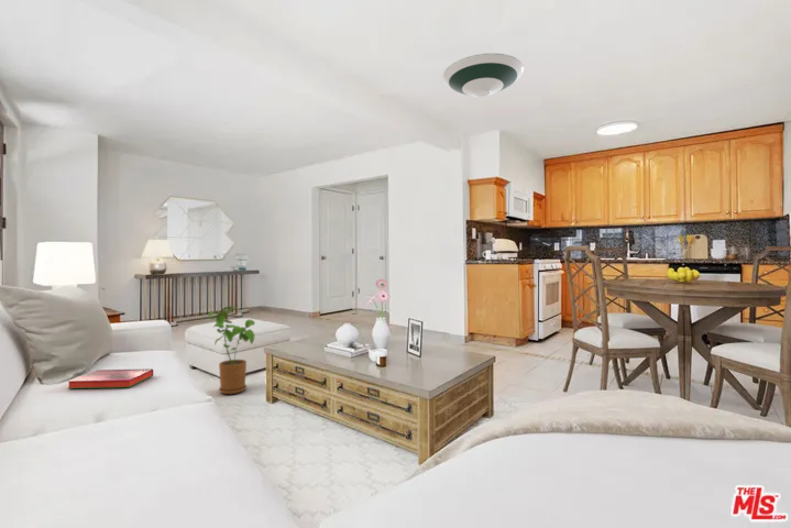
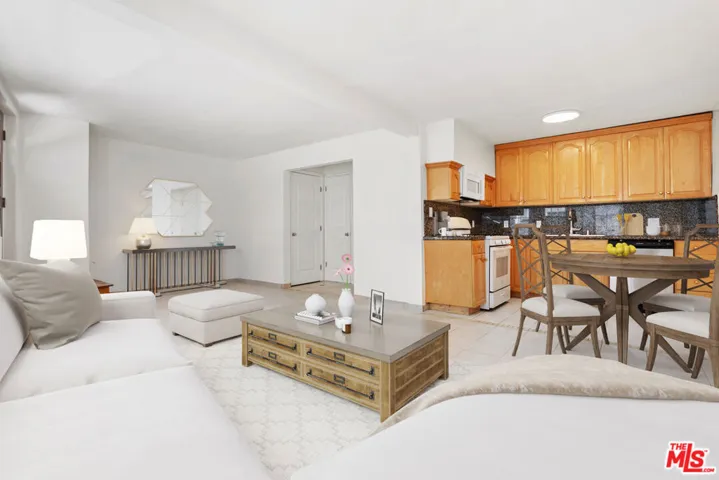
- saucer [442,53,525,98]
- hardback book [66,369,154,389]
- house plant [206,305,256,395]
